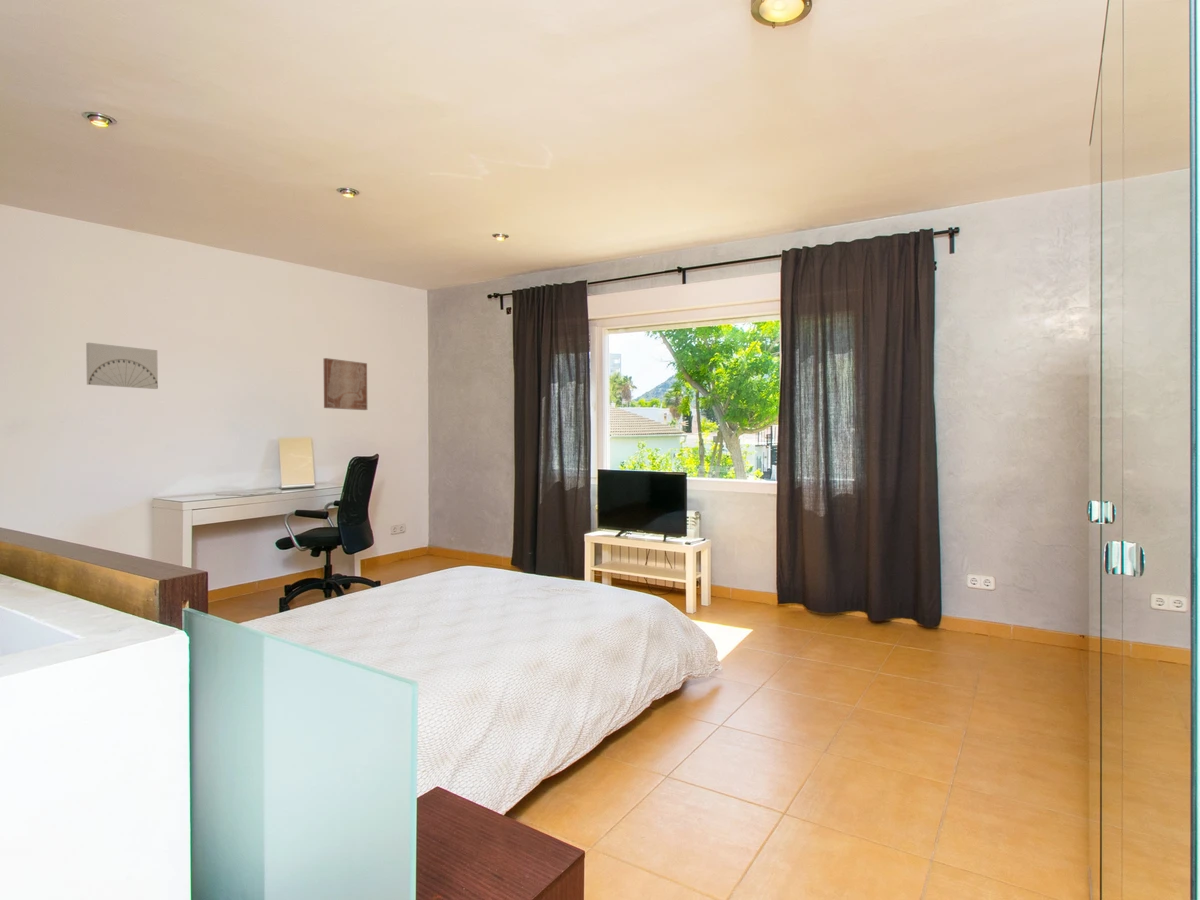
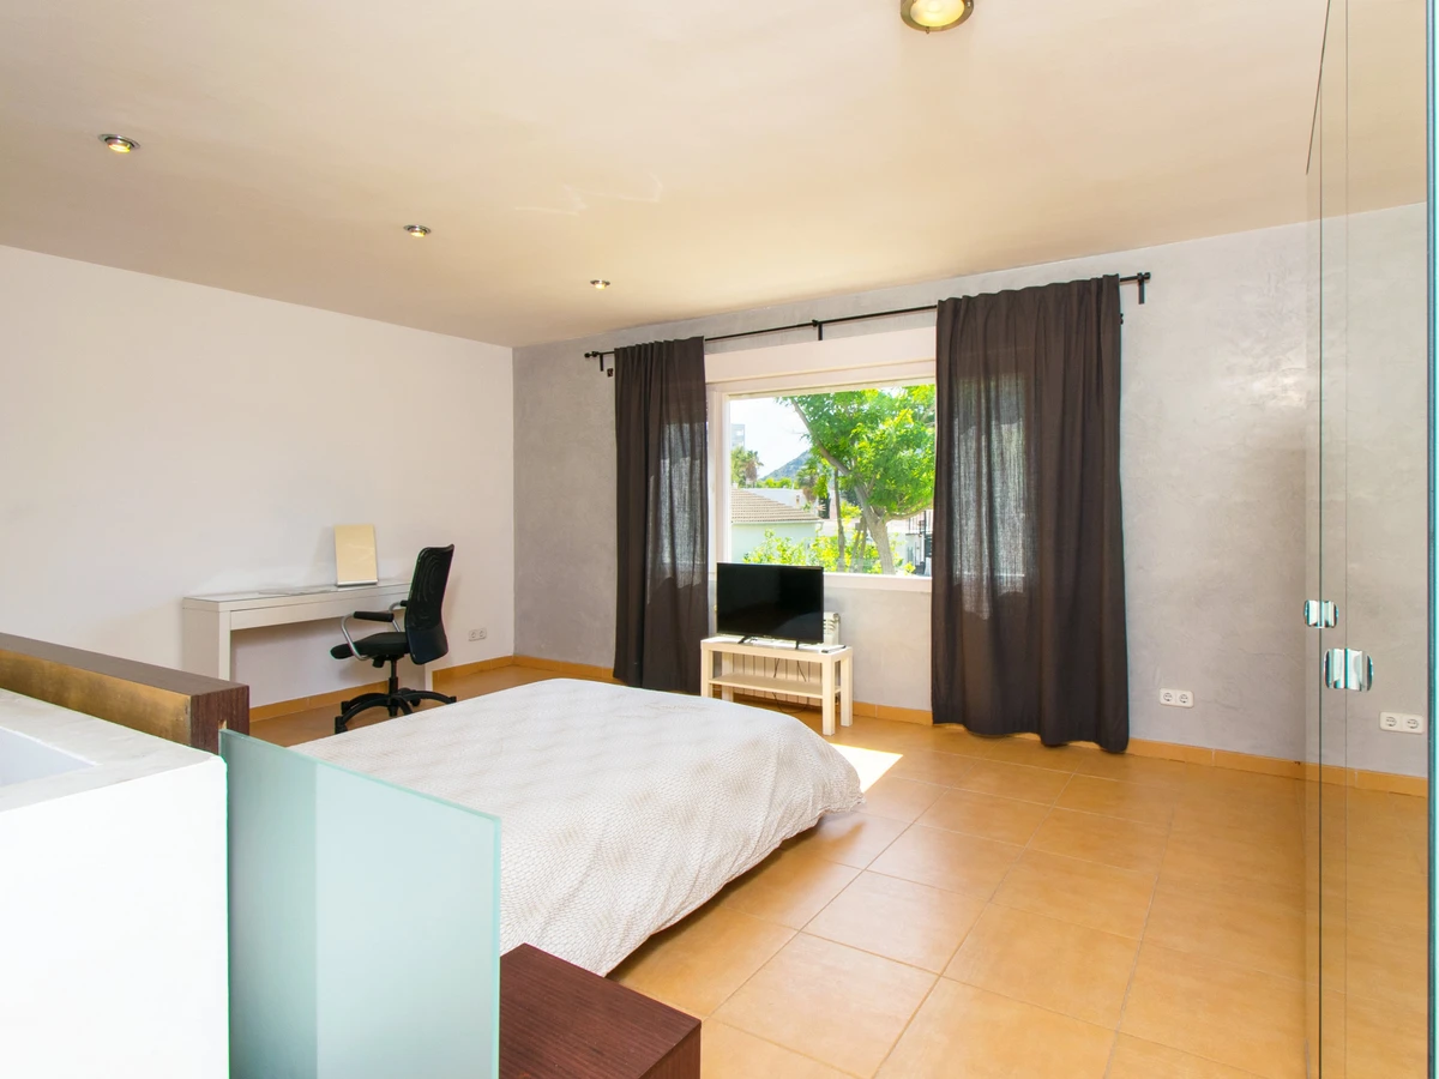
- wall art [323,357,368,411]
- wall art [85,342,159,390]
